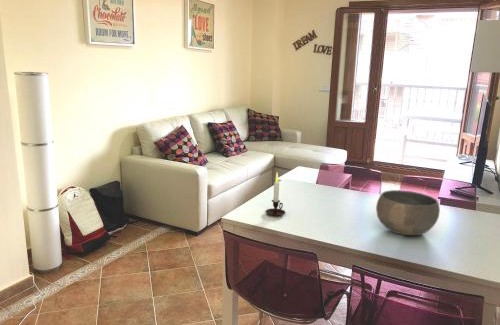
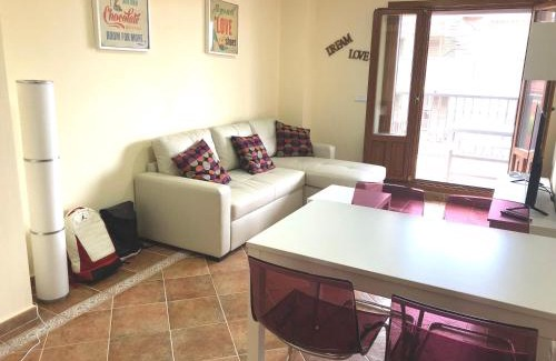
- bowl [375,189,441,236]
- candle [264,171,286,217]
